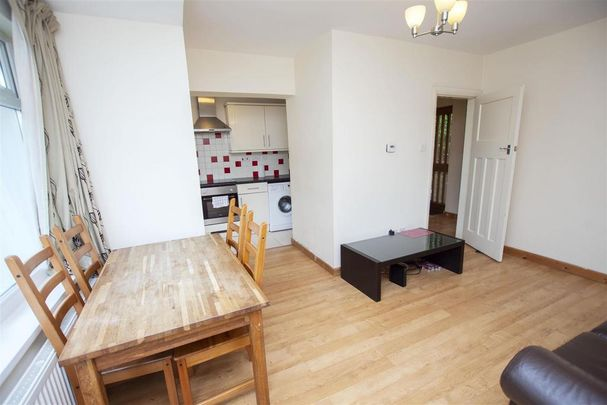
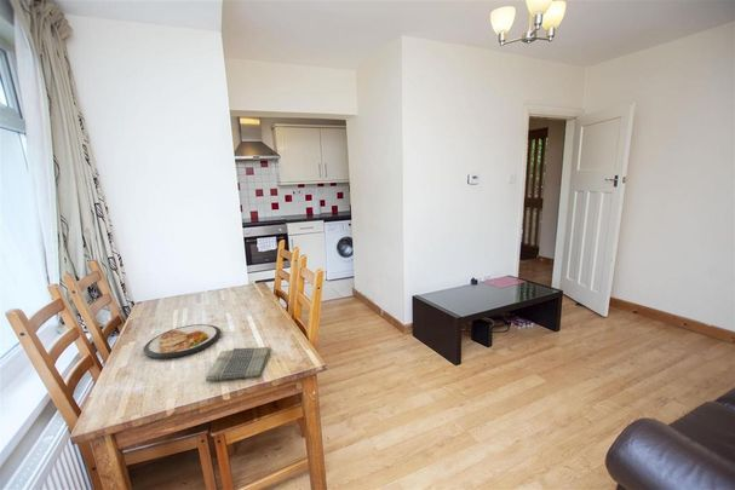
+ dish [143,323,222,359]
+ dish towel [205,346,272,382]
